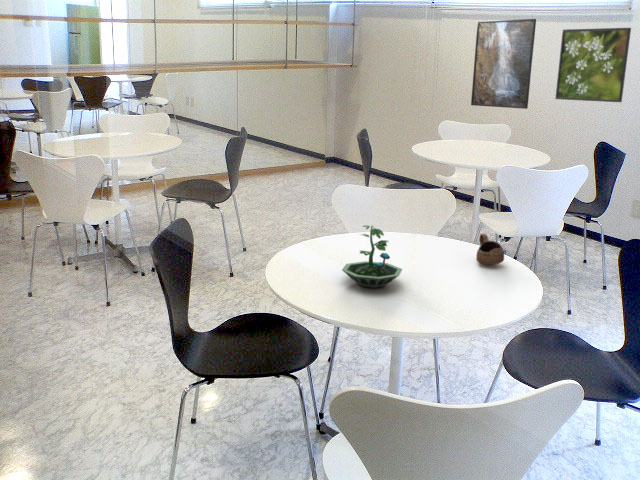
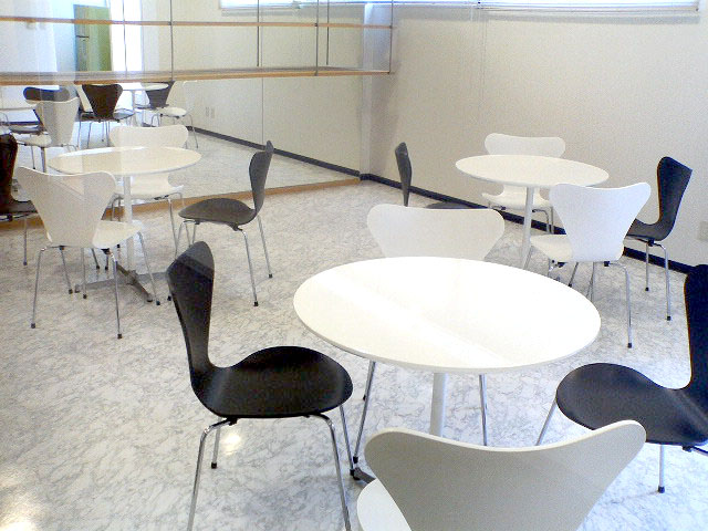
- cup [475,233,505,266]
- terrarium [341,224,403,289]
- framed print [470,18,537,110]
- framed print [554,27,632,103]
